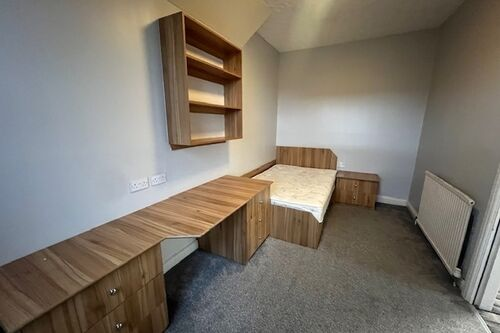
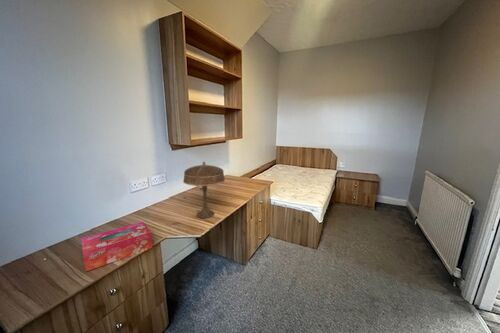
+ table lamp [182,161,226,219]
+ tissue box [80,221,153,272]
